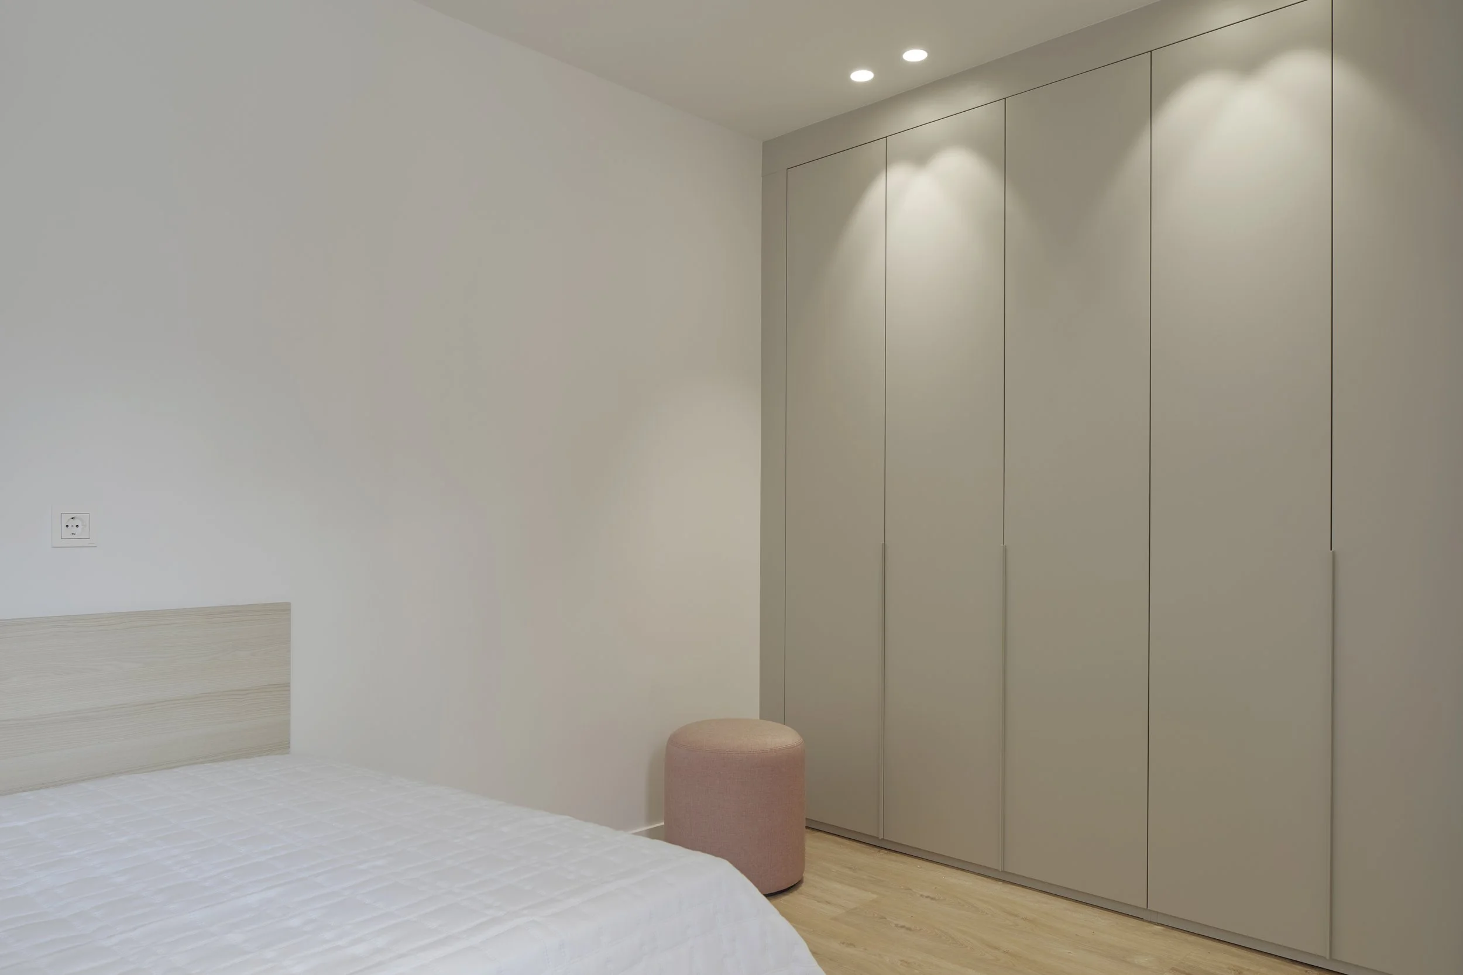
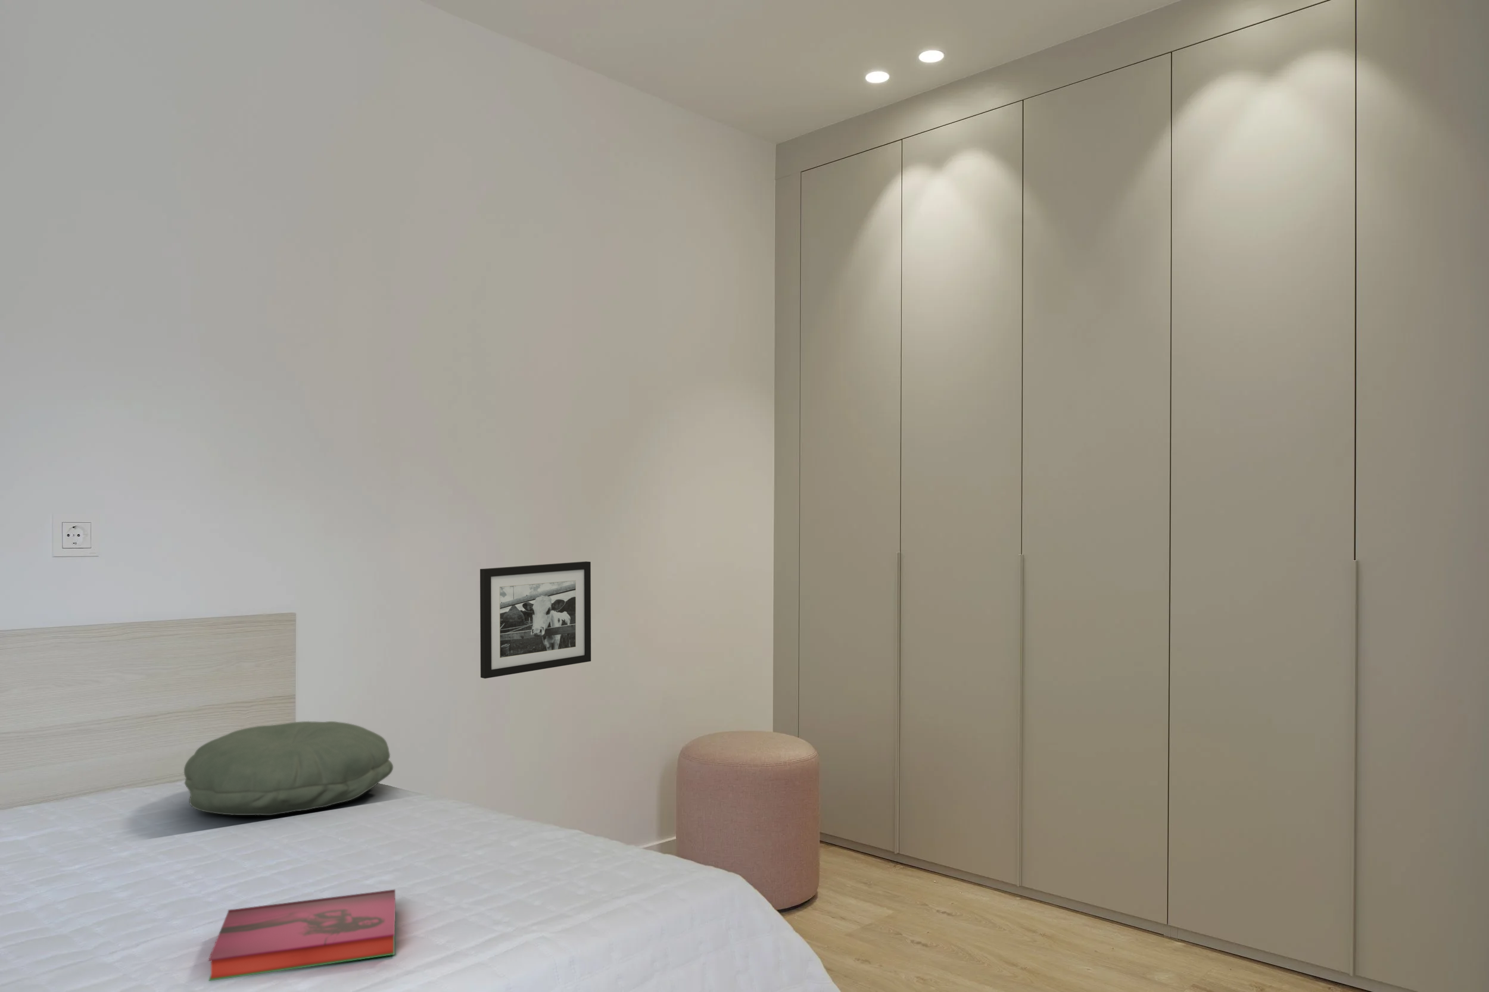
+ picture frame [480,560,592,679]
+ hardback book [208,889,397,982]
+ pillow [184,721,393,816]
